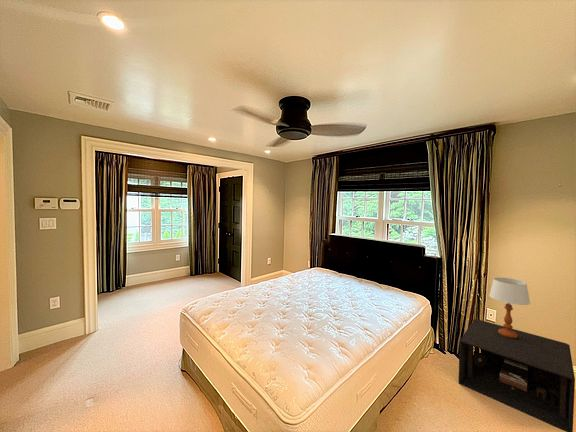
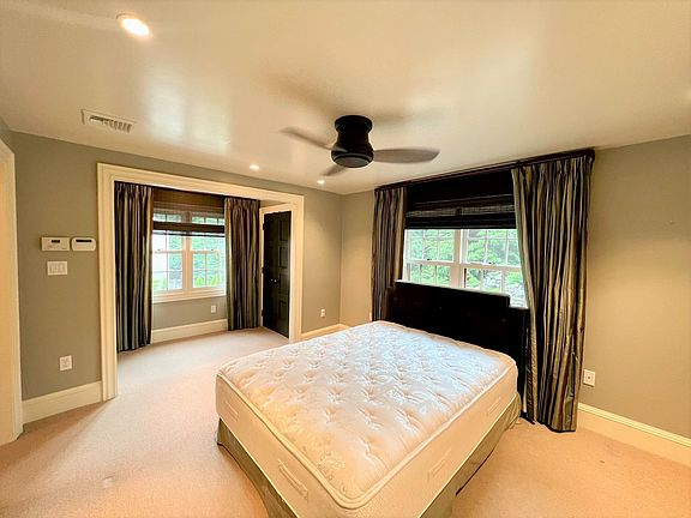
- table lamp [488,277,531,338]
- nightstand [457,318,576,432]
